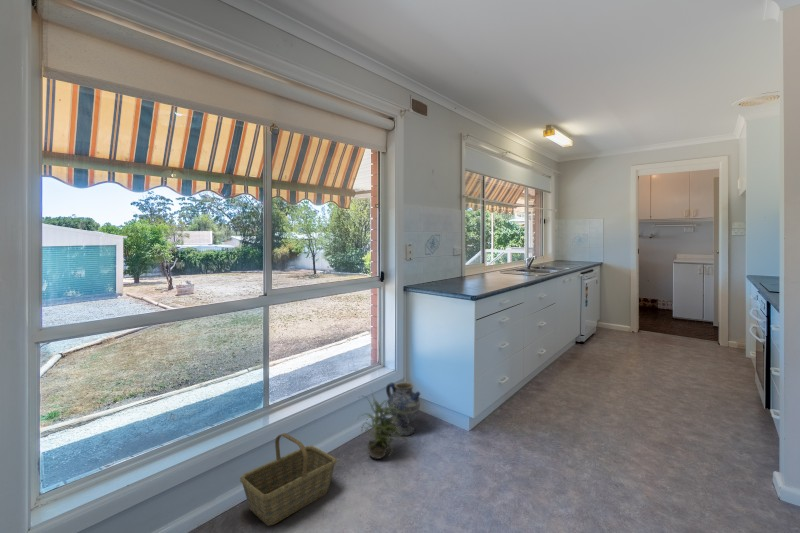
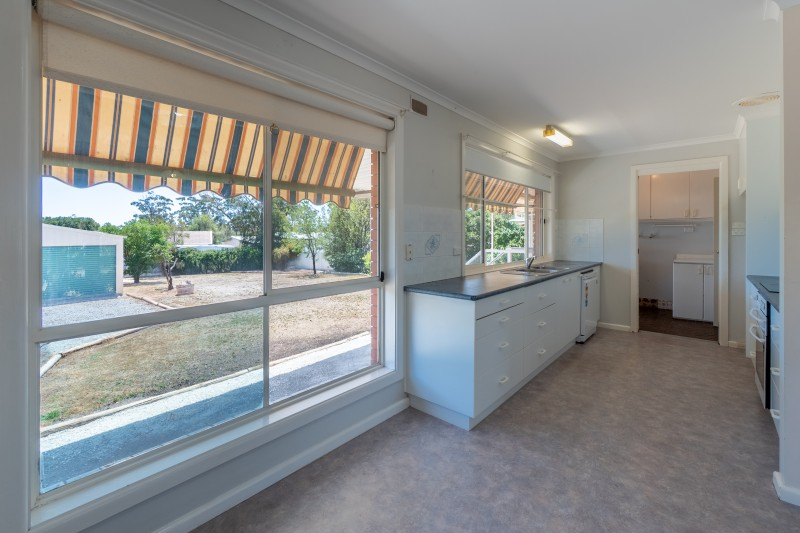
- ceramic jug [385,381,421,436]
- potted plant [357,390,410,460]
- basket [239,432,338,527]
